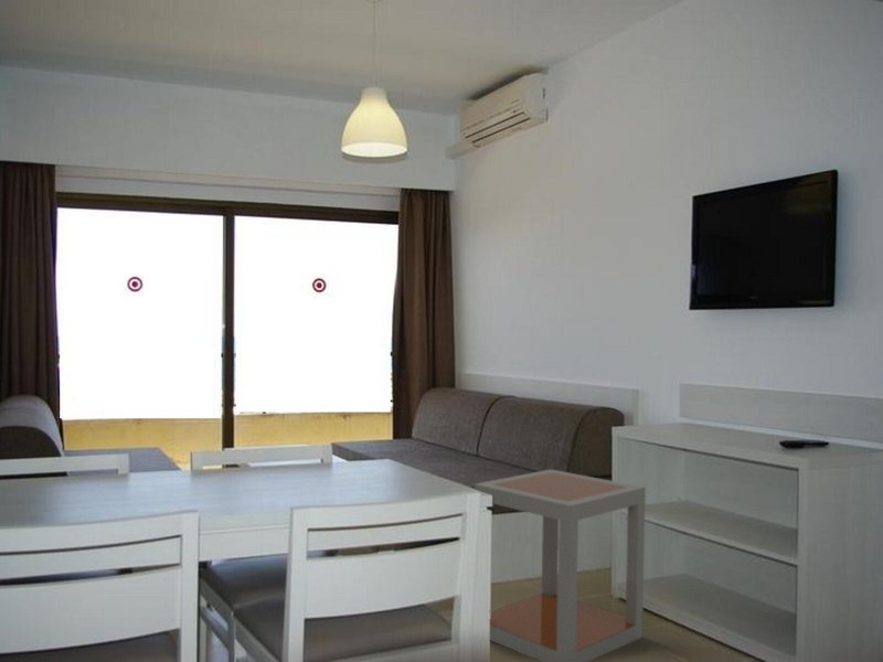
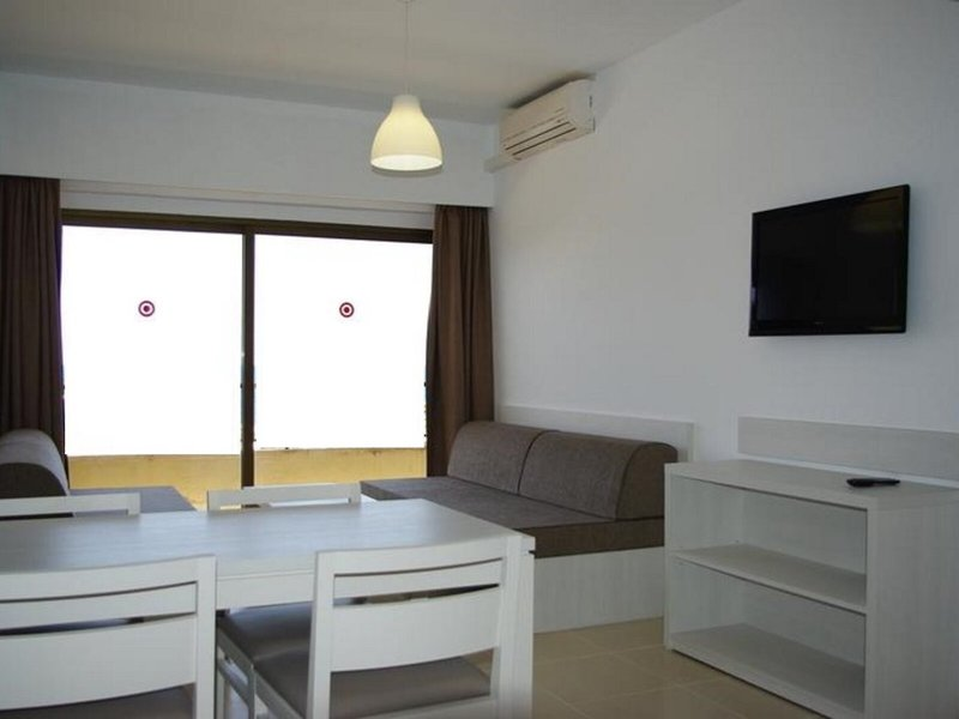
- side table [474,469,647,662]
